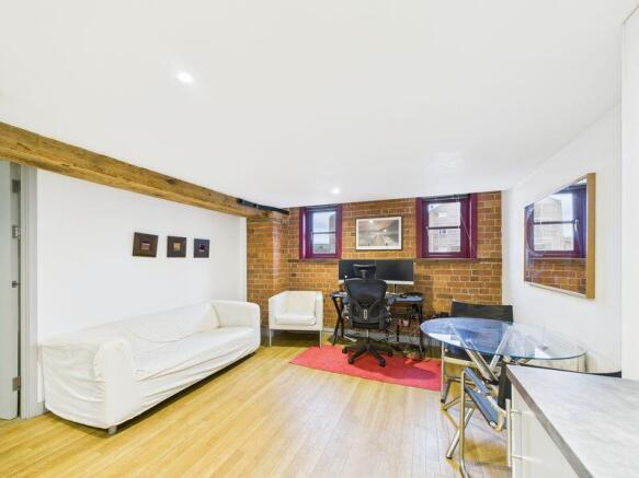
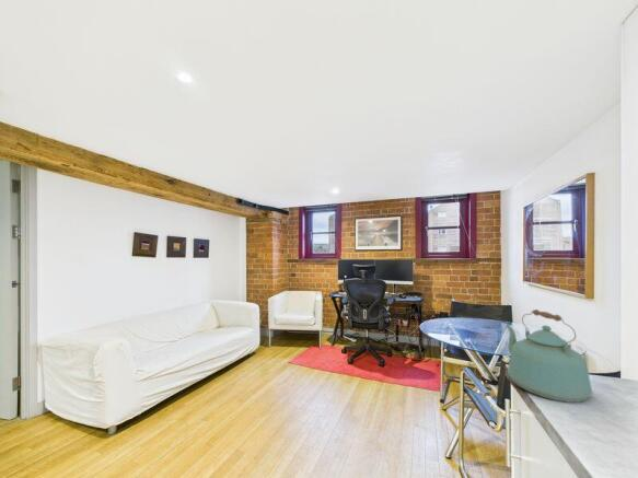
+ kettle [504,308,593,404]
